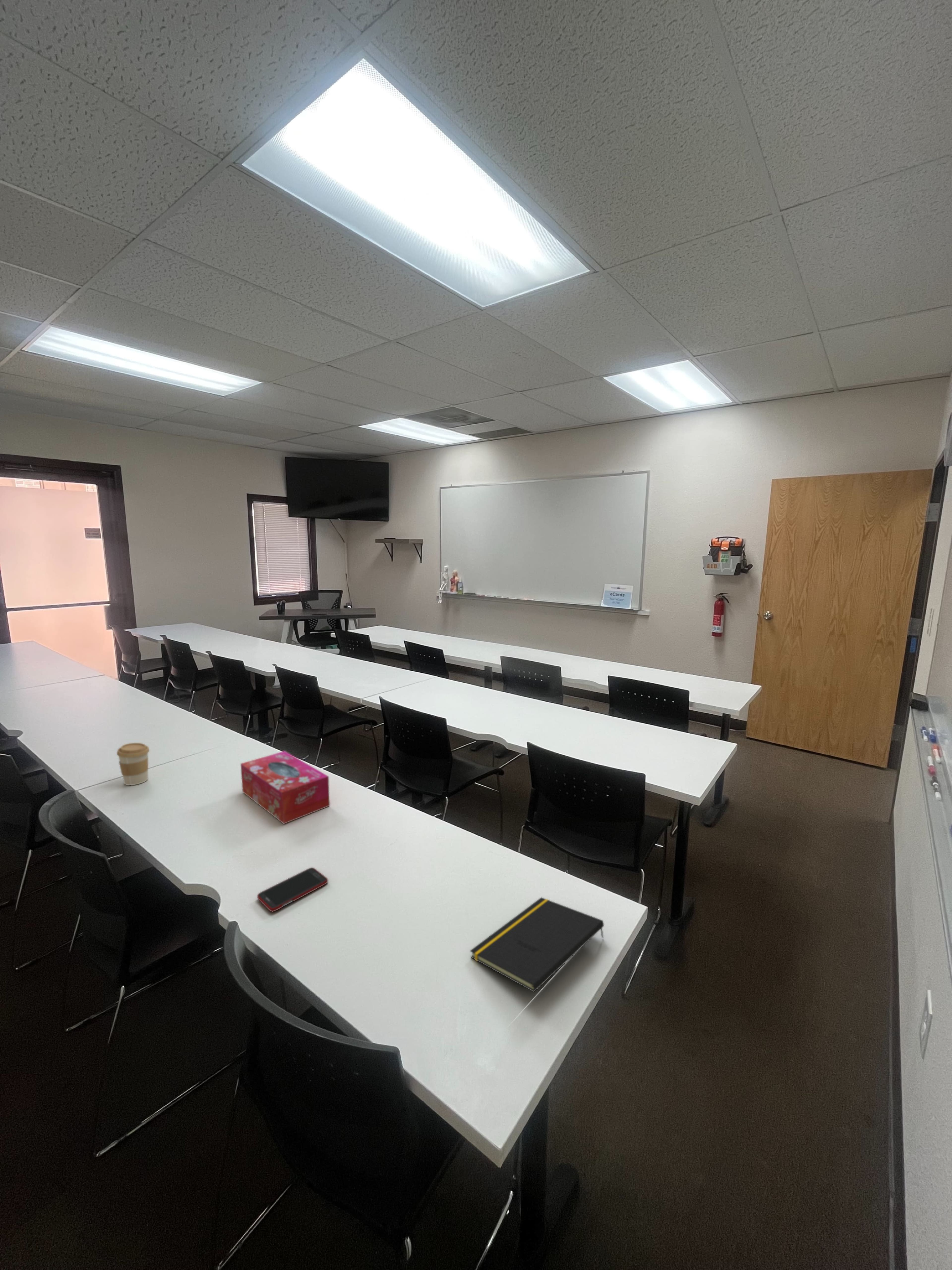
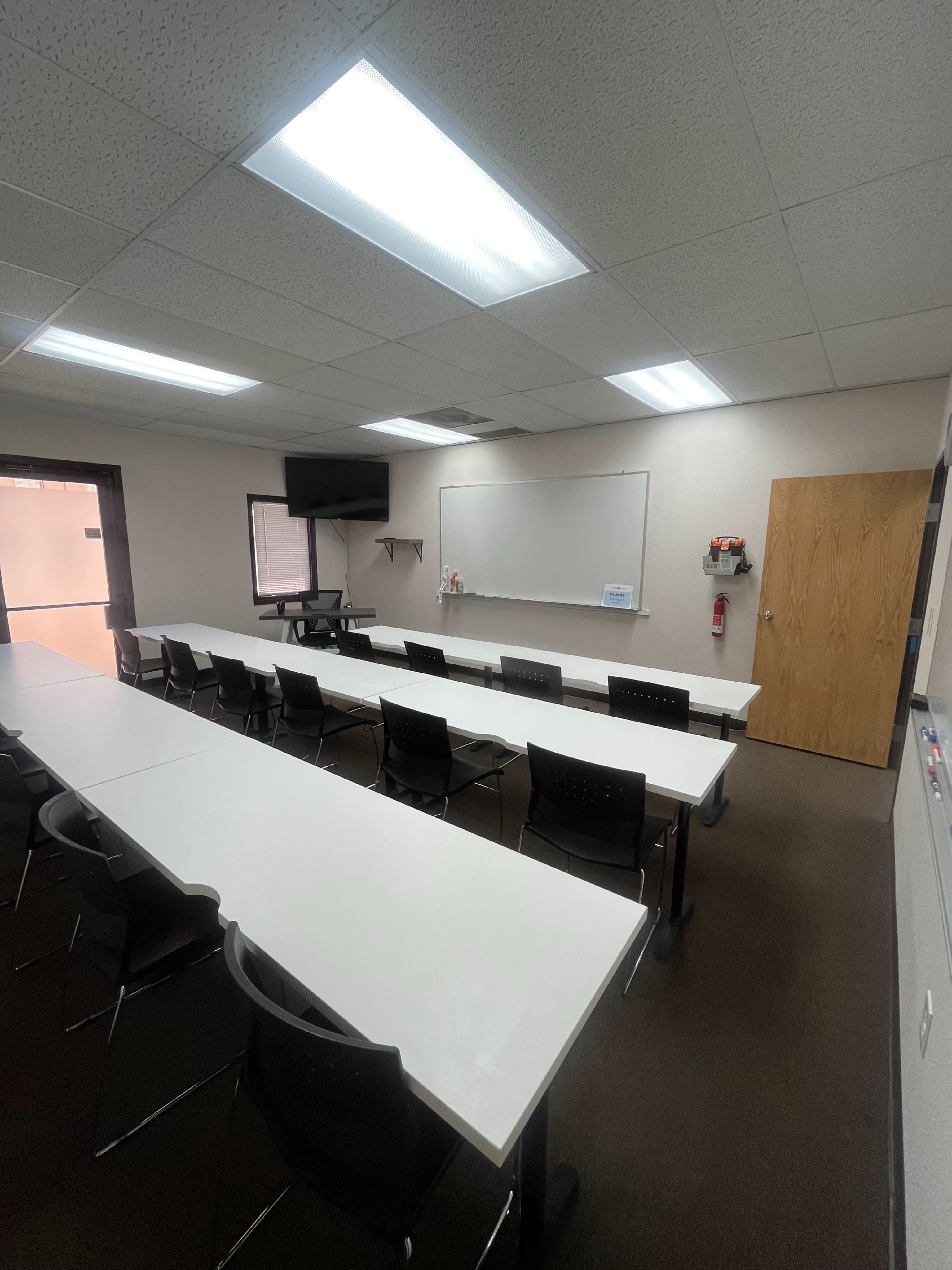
- coffee cup [117,743,150,786]
- cell phone [257,867,328,912]
- notepad [470,897,604,992]
- tissue box [240,751,330,824]
